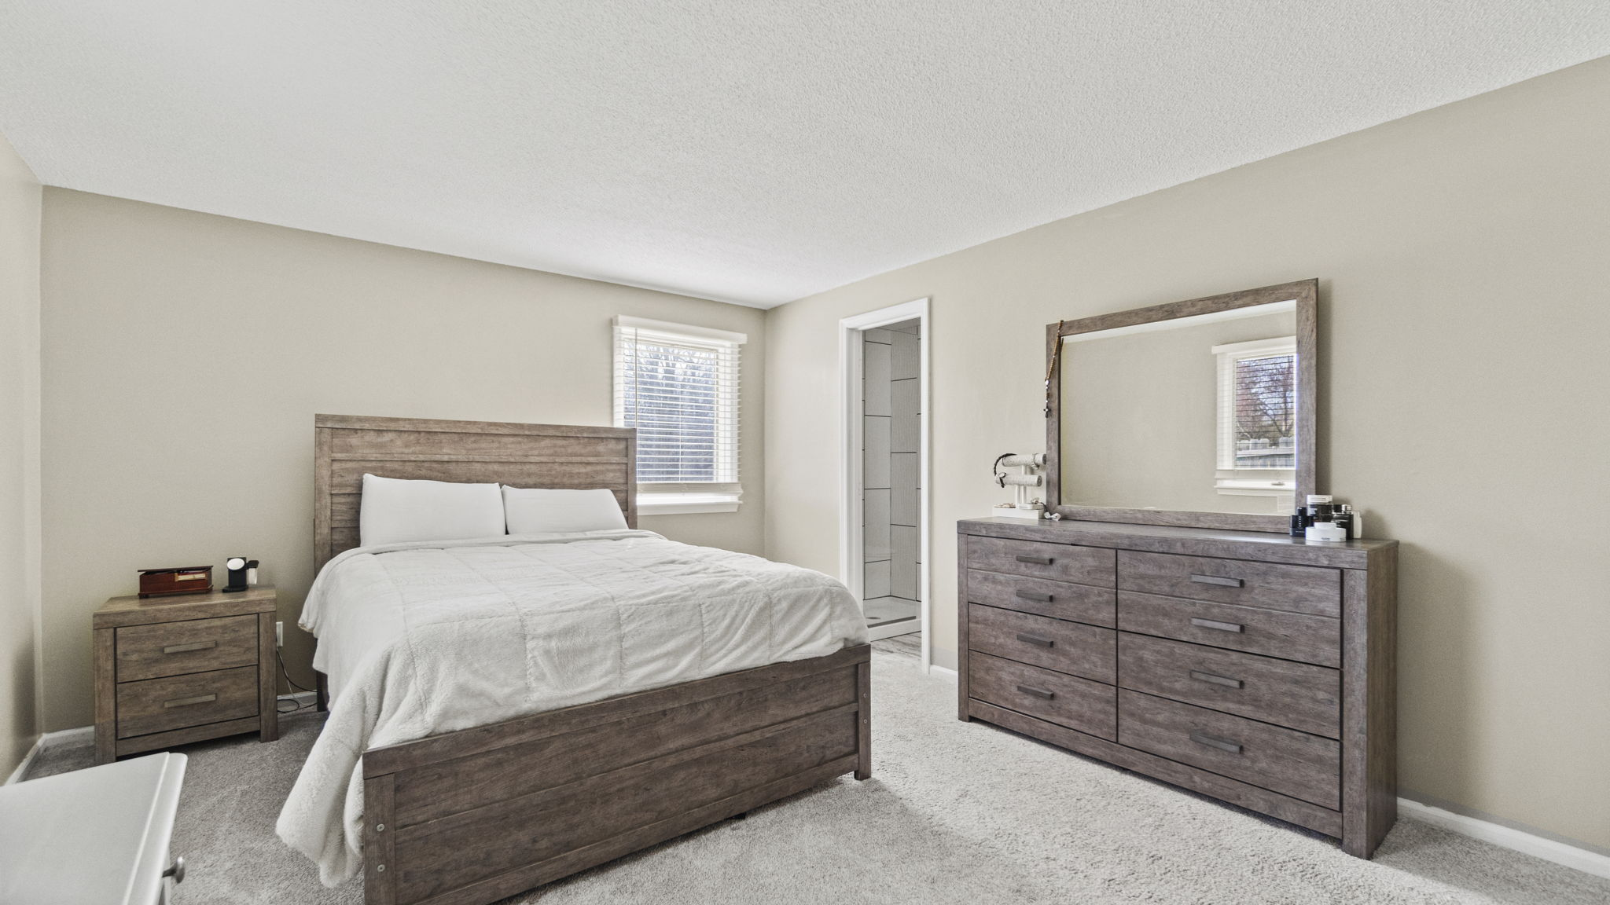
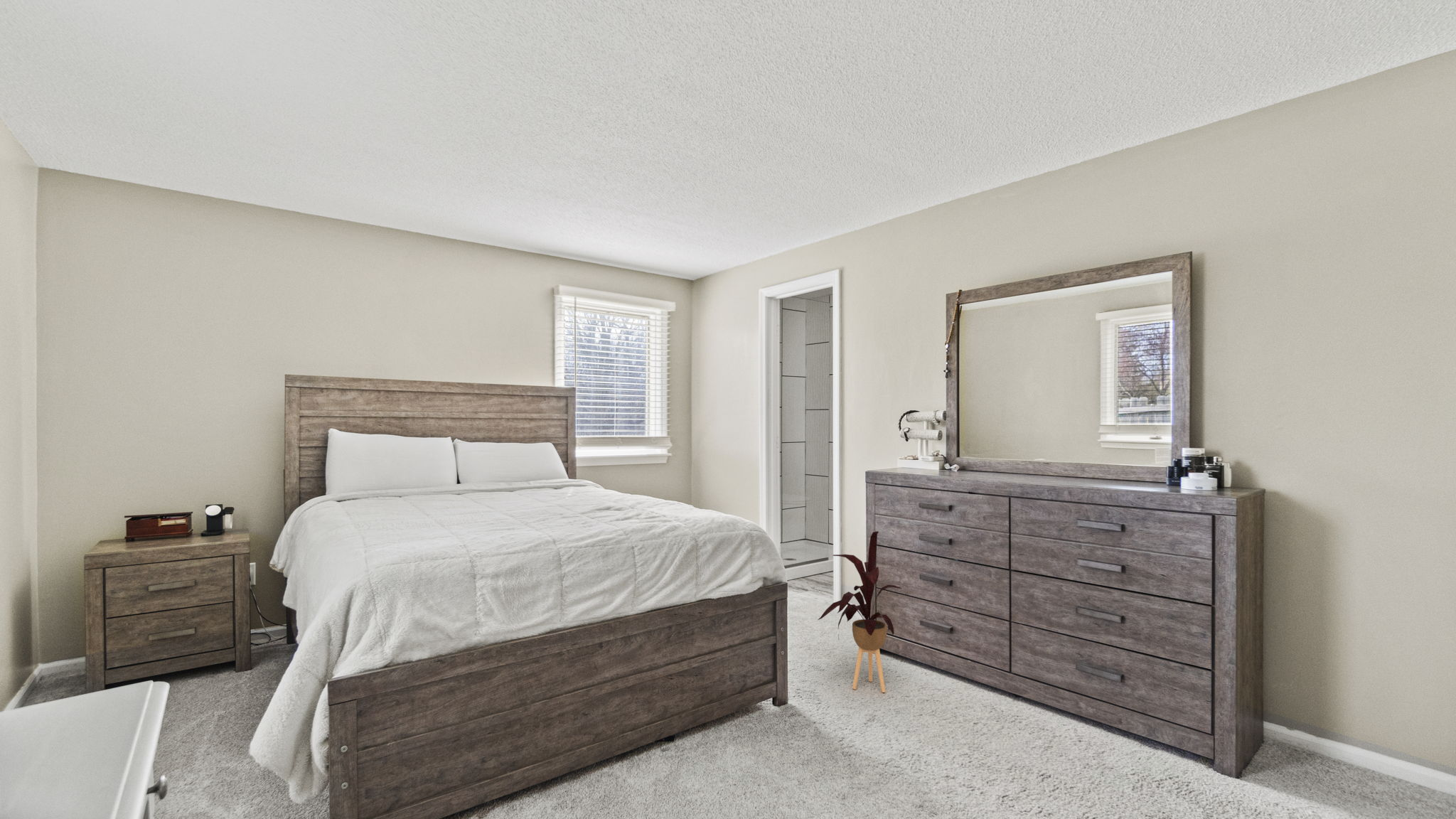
+ house plant [817,530,902,693]
